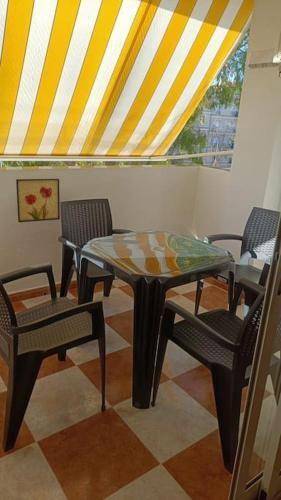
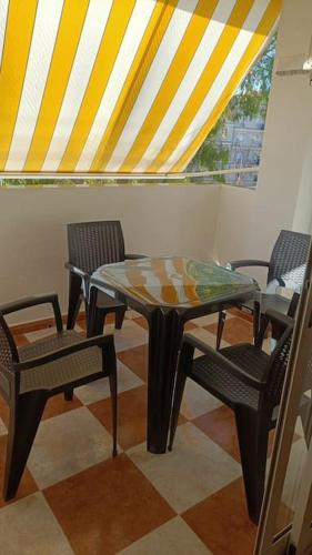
- wall art [15,178,61,223]
